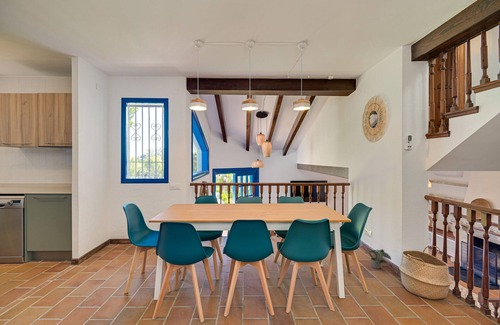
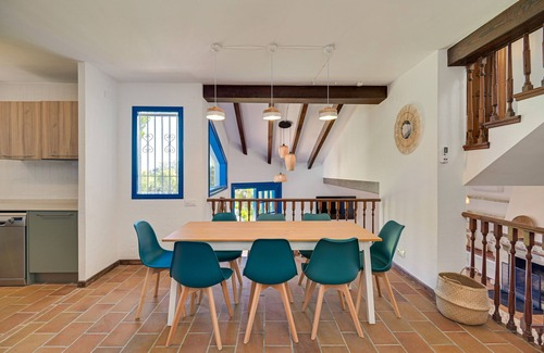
- potted plant [365,248,392,270]
